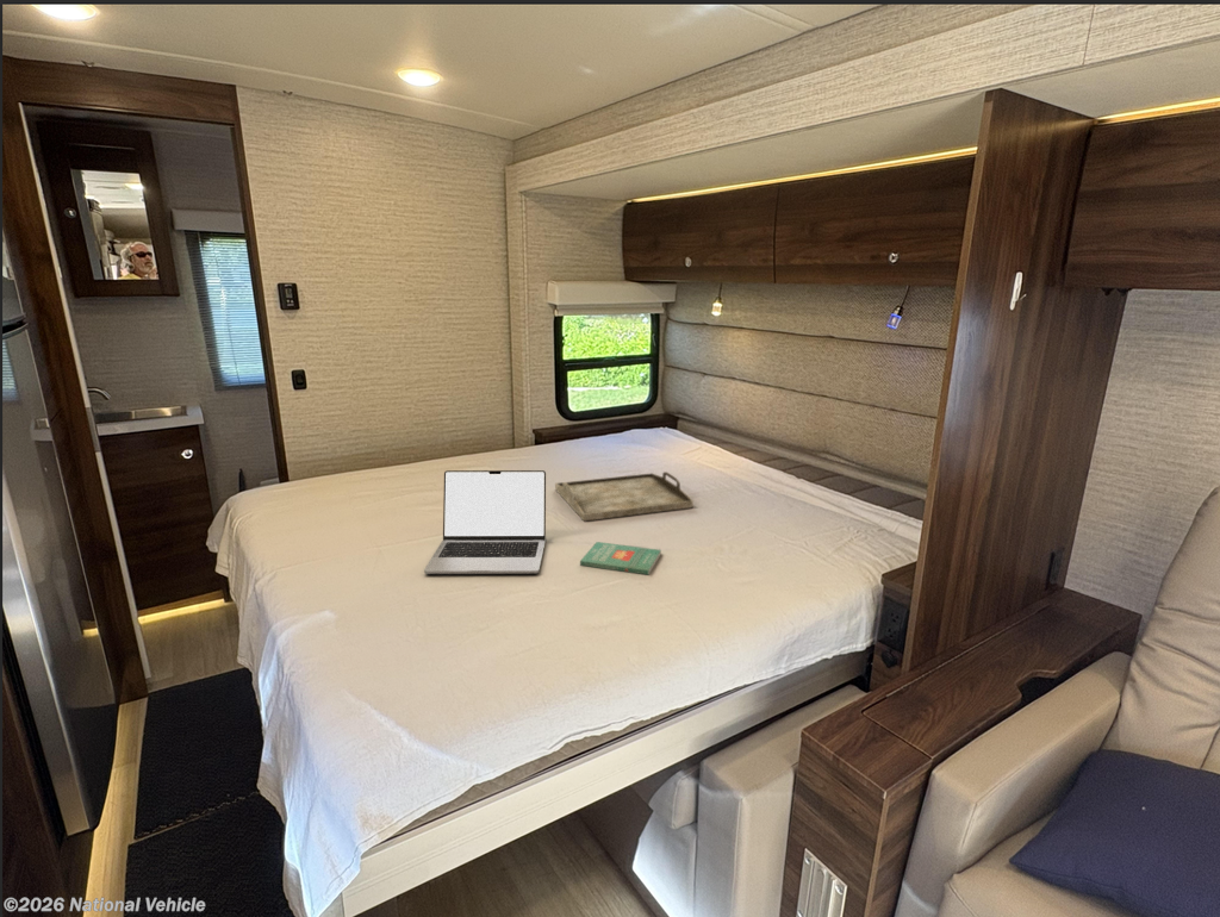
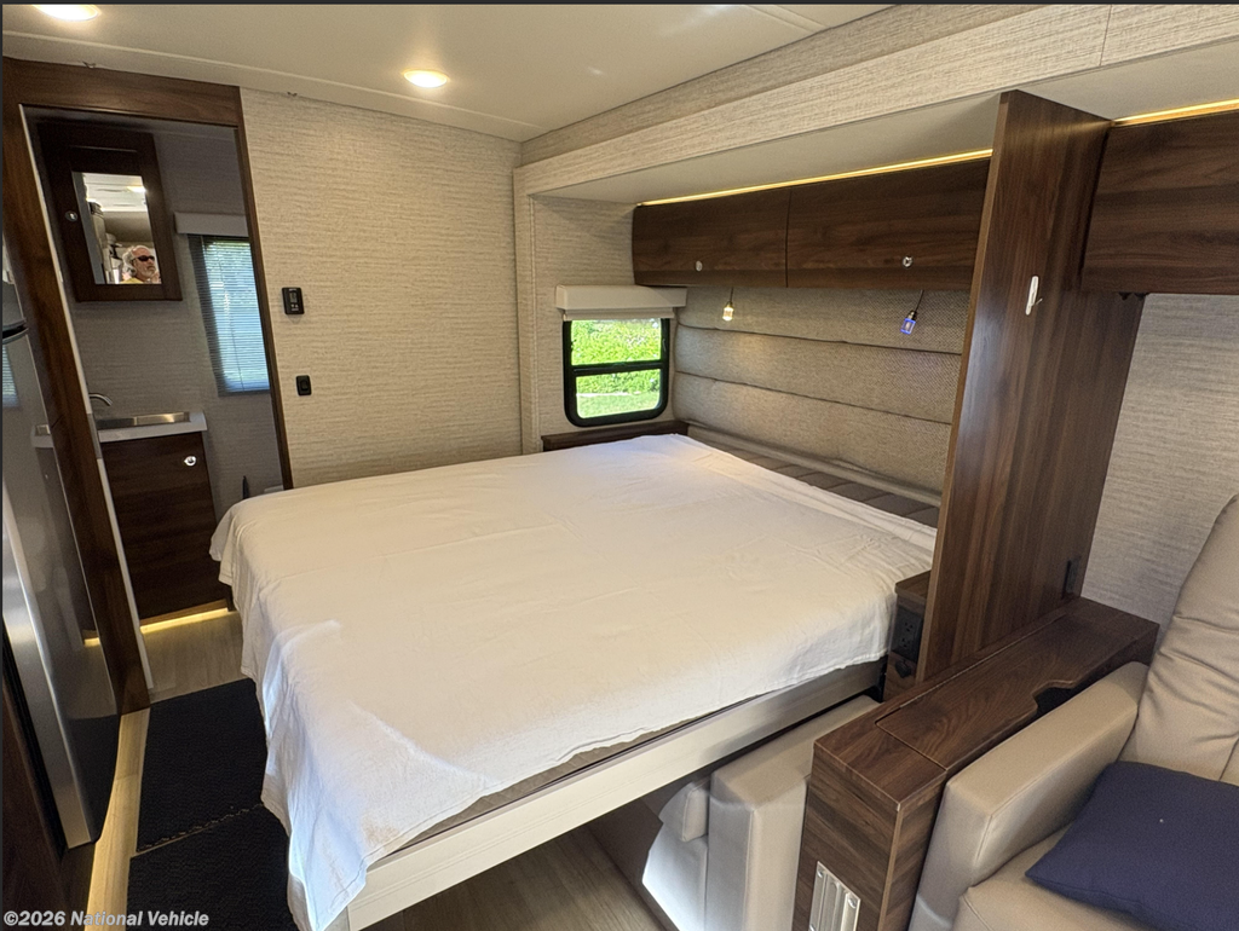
- laptop [423,469,547,575]
- serving tray [554,470,695,523]
- book [579,541,662,576]
